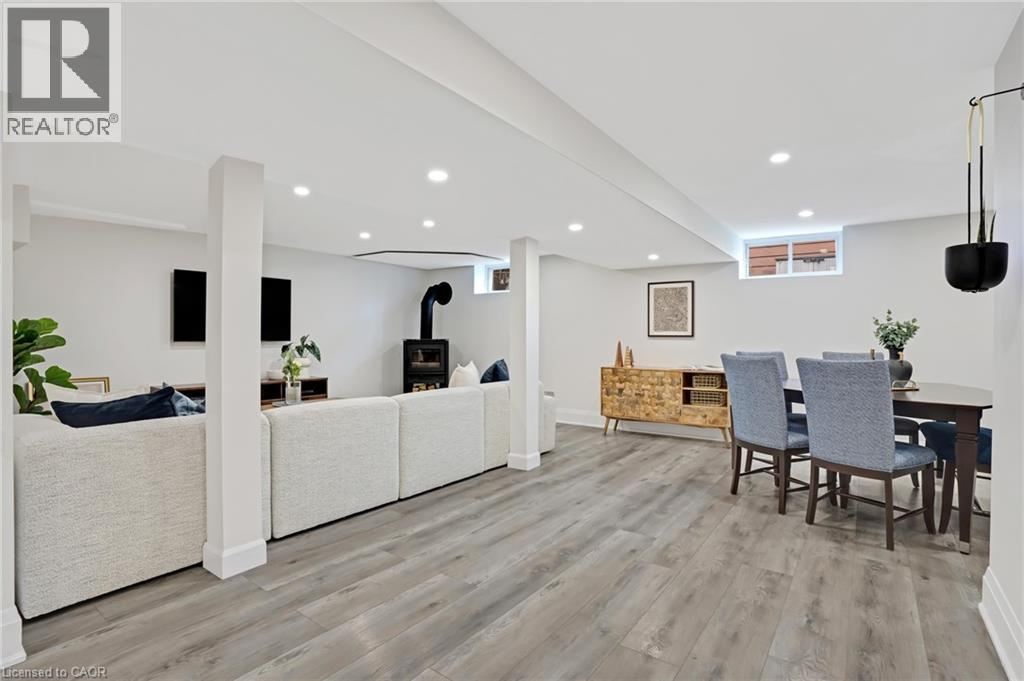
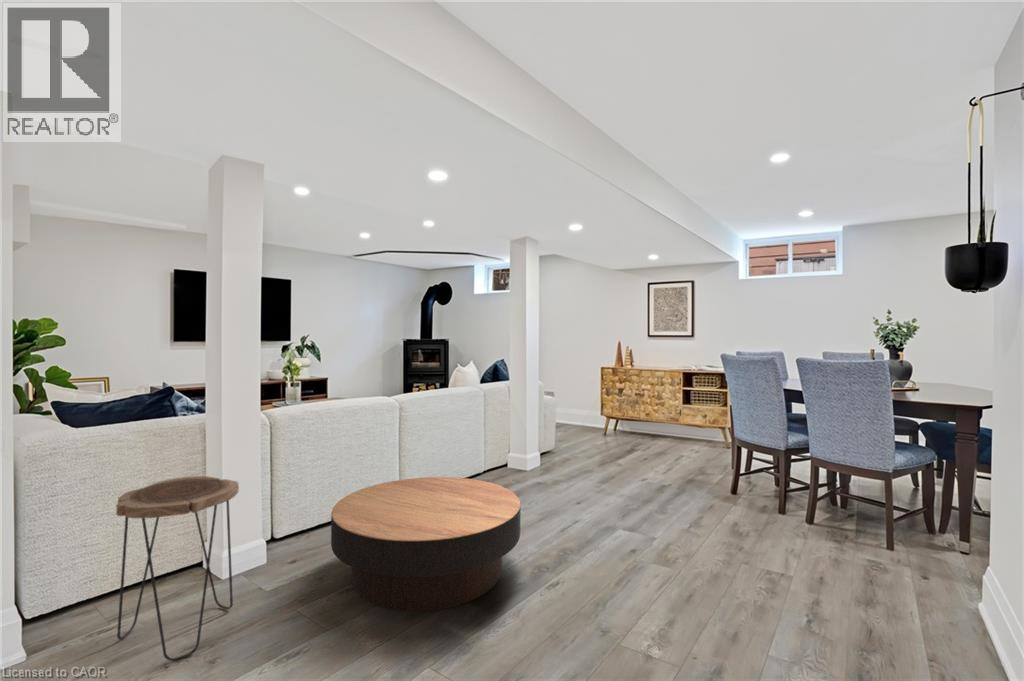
+ side table [115,475,240,662]
+ coffee table [330,476,522,612]
